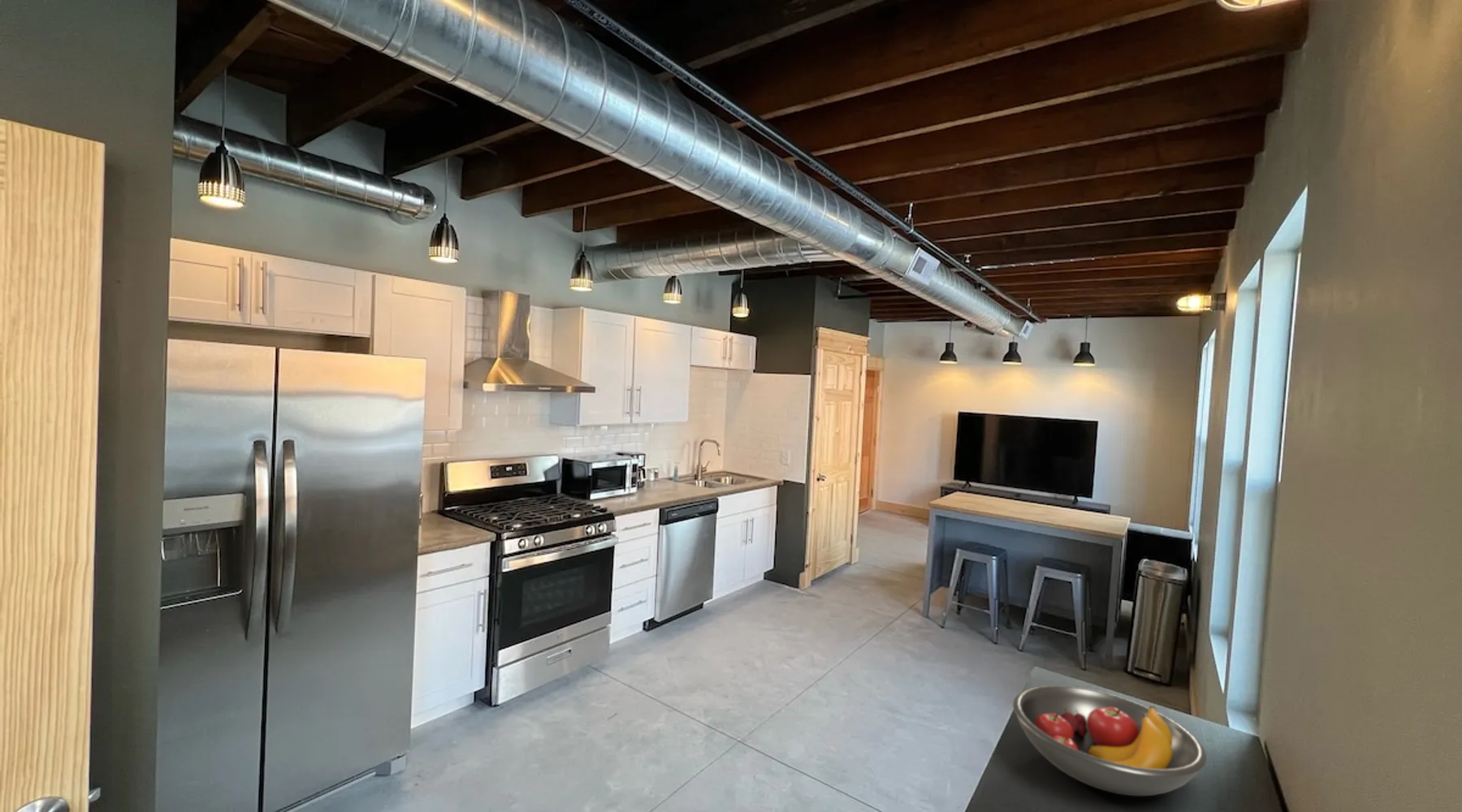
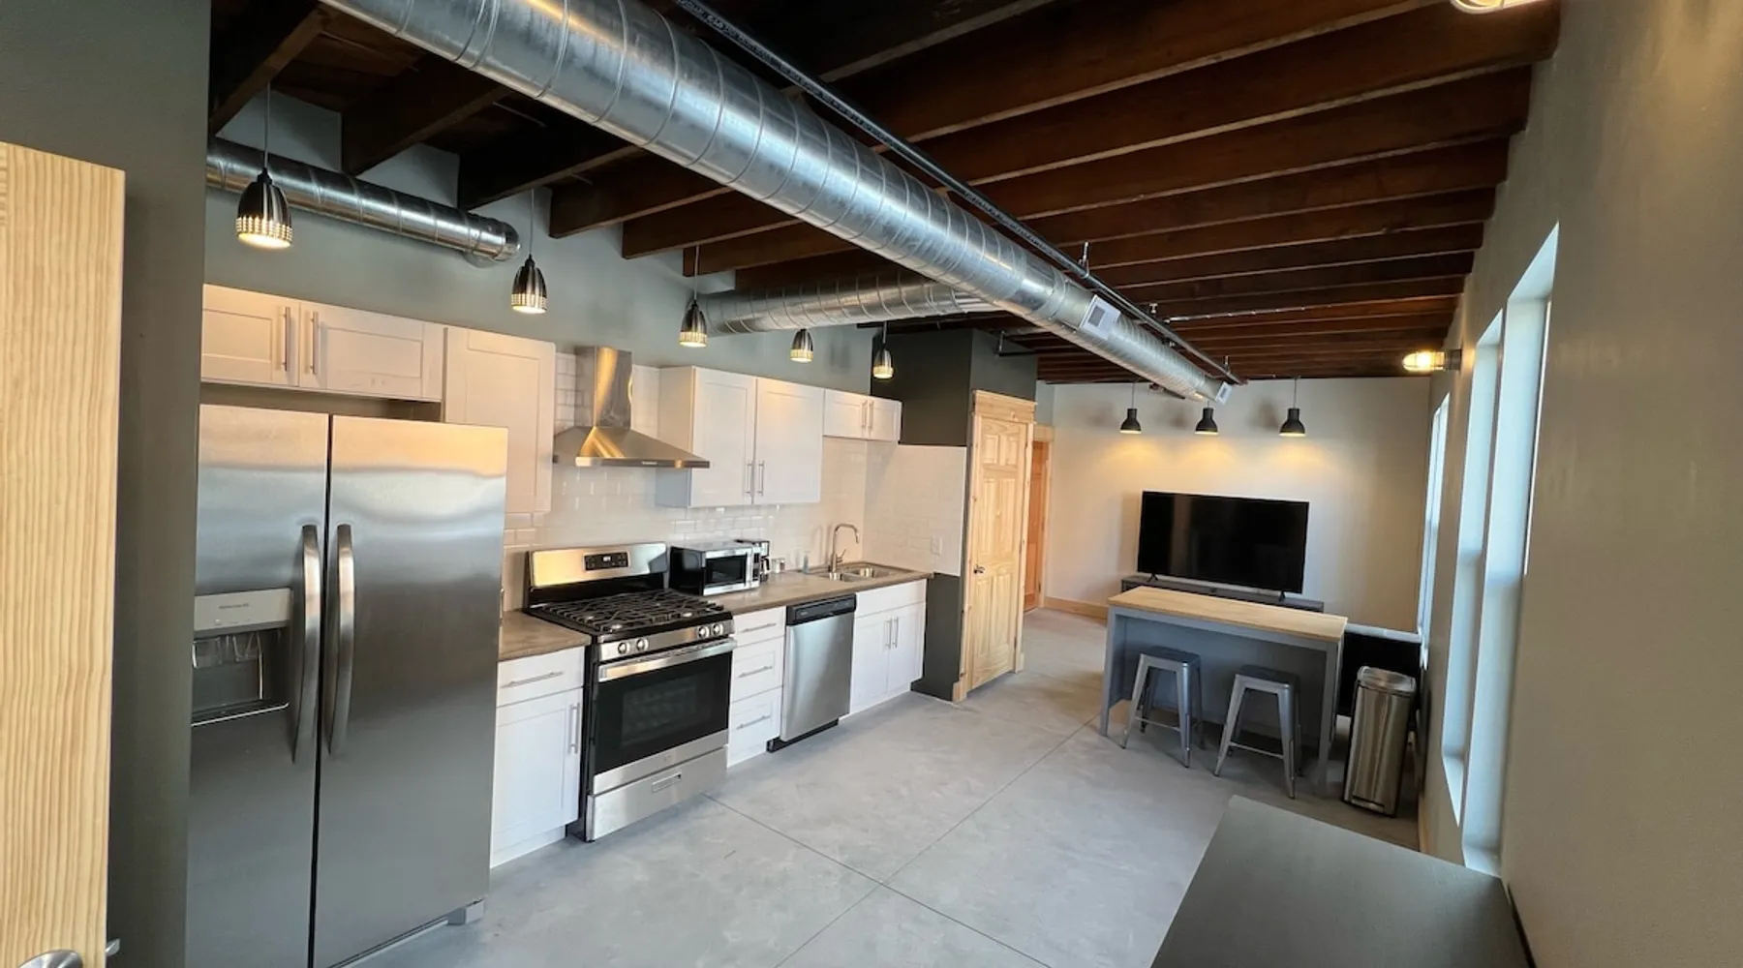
- fruit bowl [1012,685,1208,797]
